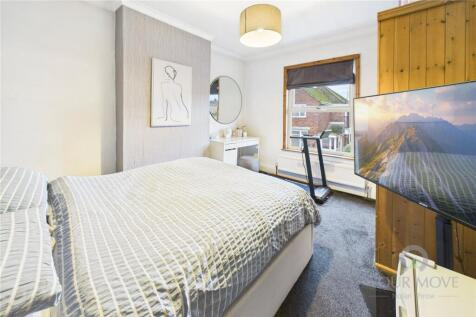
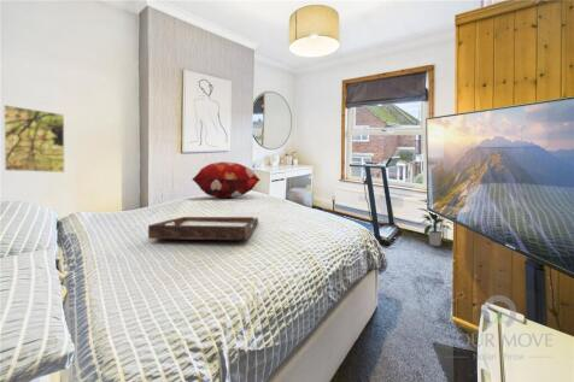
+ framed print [2,104,66,174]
+ indoor plant [417,198,453,247]
+ serving tray [147,216,259,241]
+ decorative pillow [192,160,262,199]
